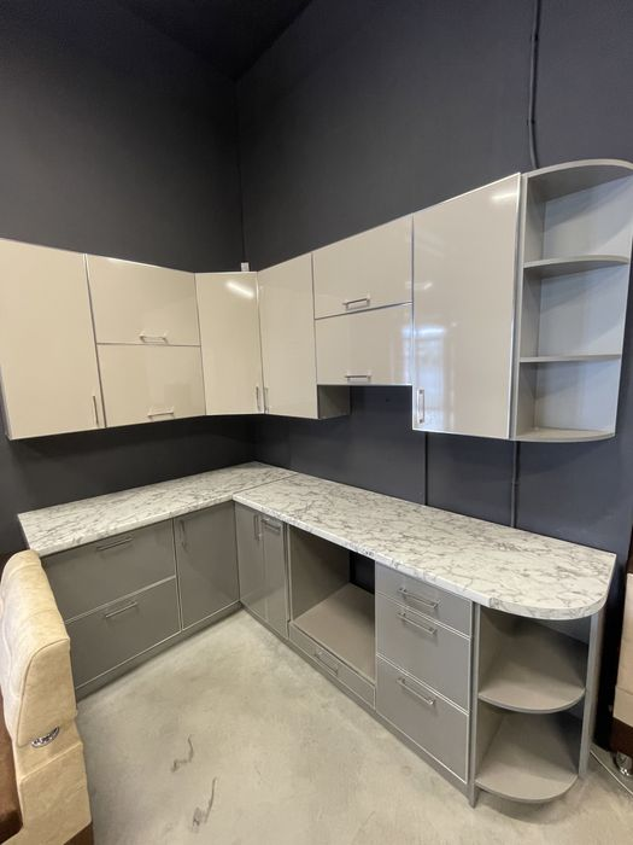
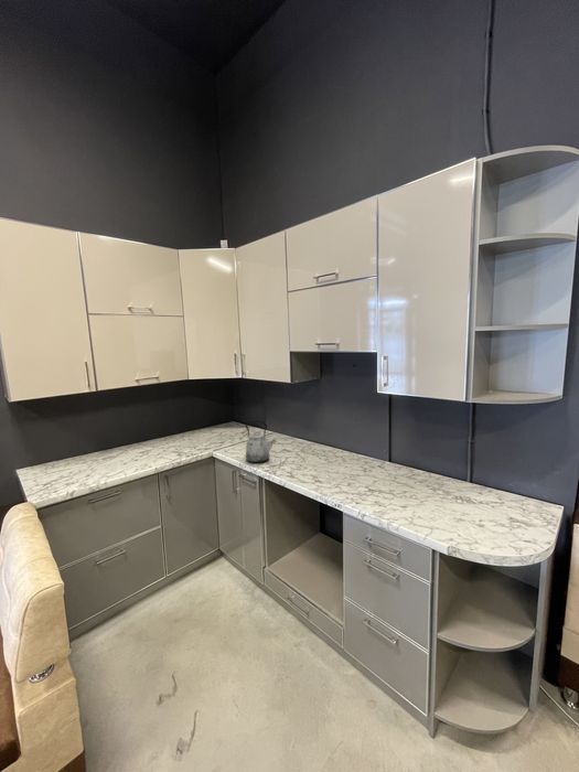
+ kettle [245,419,277,463]
